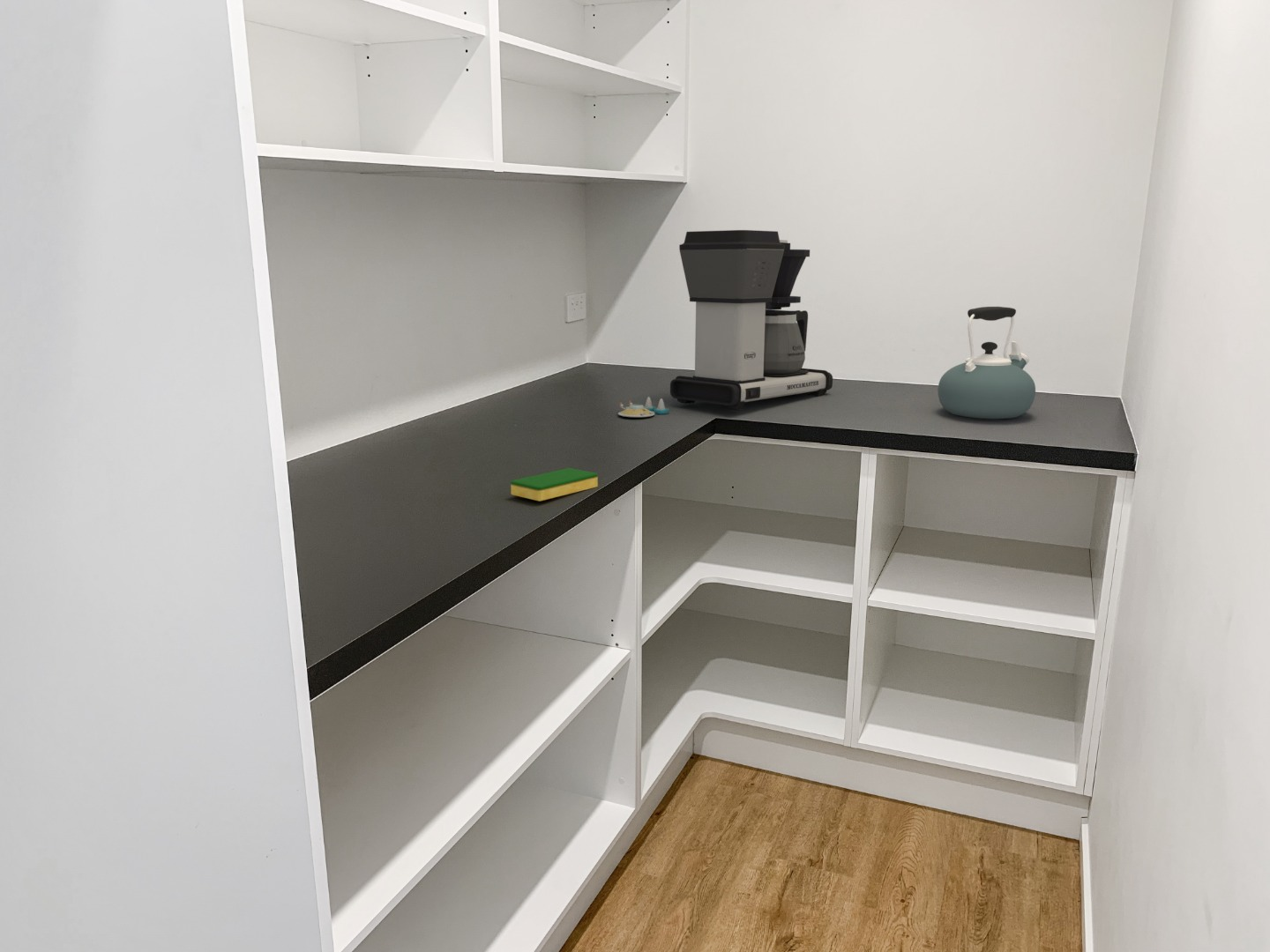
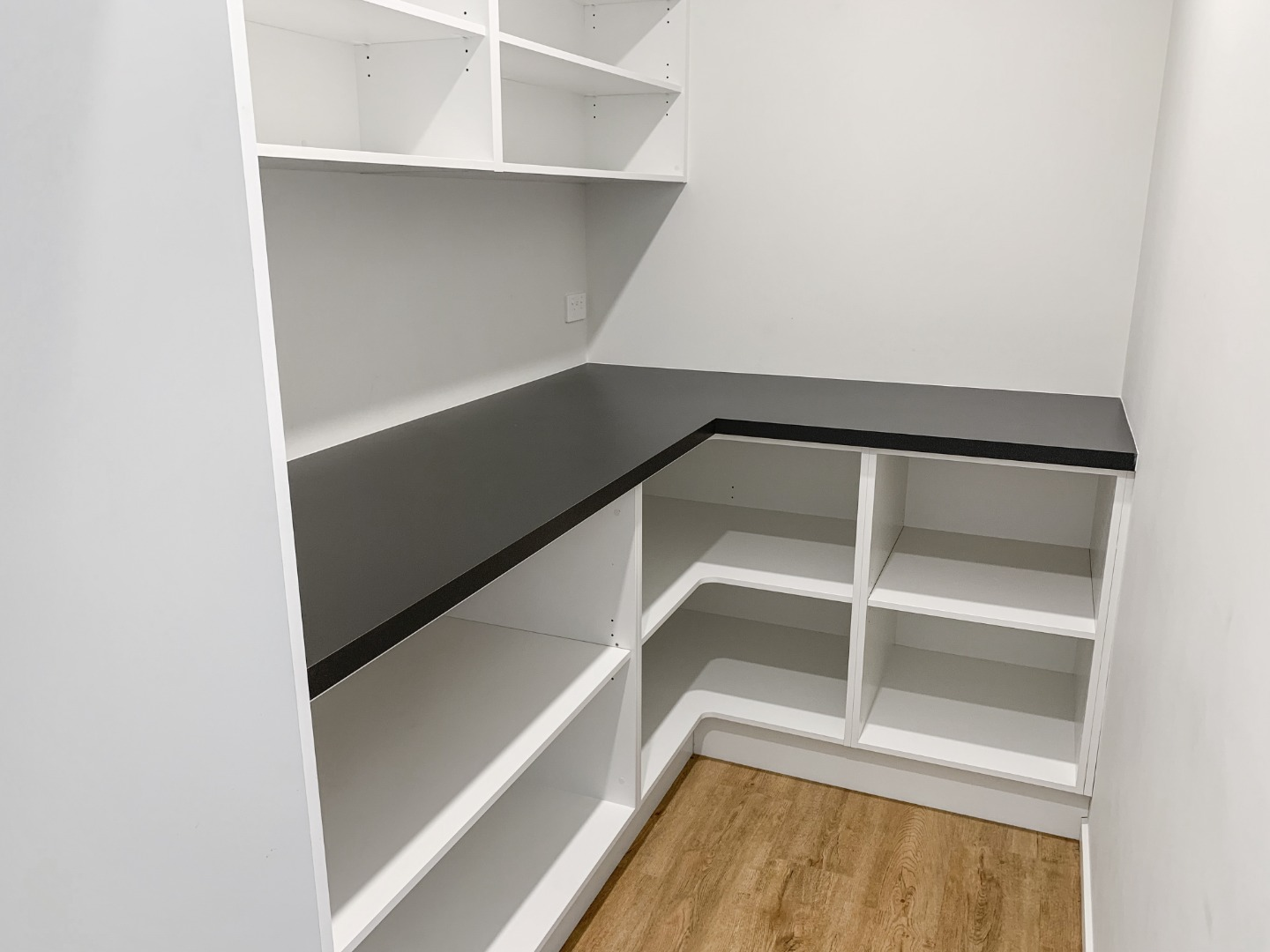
- dish sponge [510,467,599,502]
- salt and pepper shaker set [617,396,669,418]
- coffee maker [669,229,833,411]
- kettle [938,306,1036,420]
